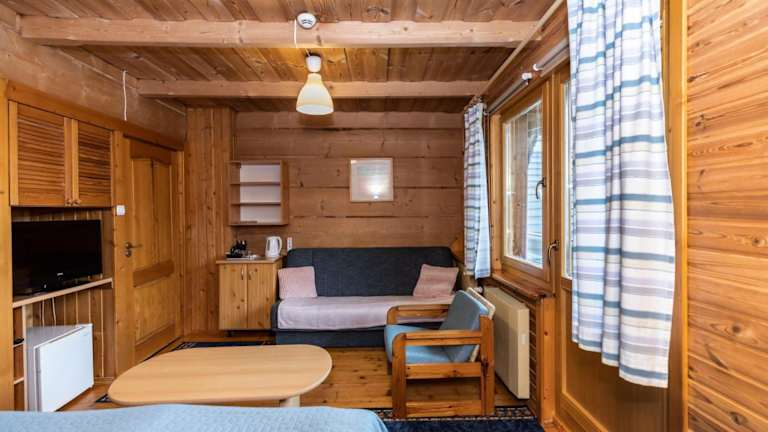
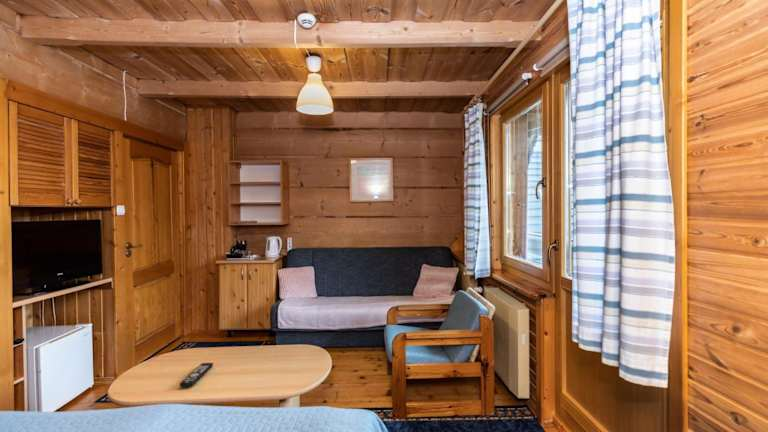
+ remote control [179,362,214,388]
